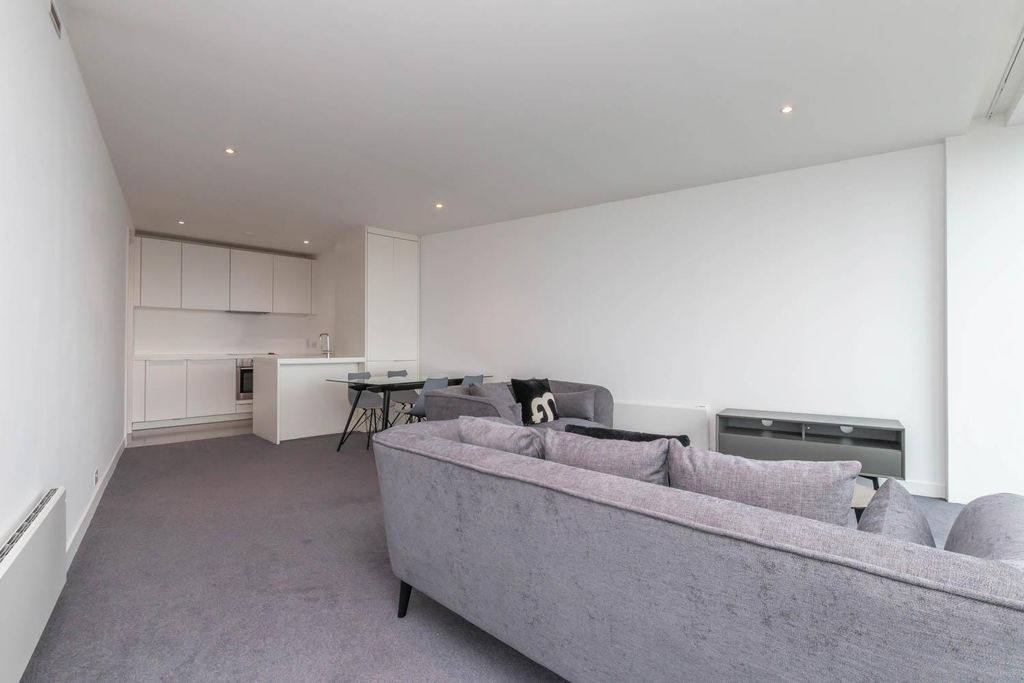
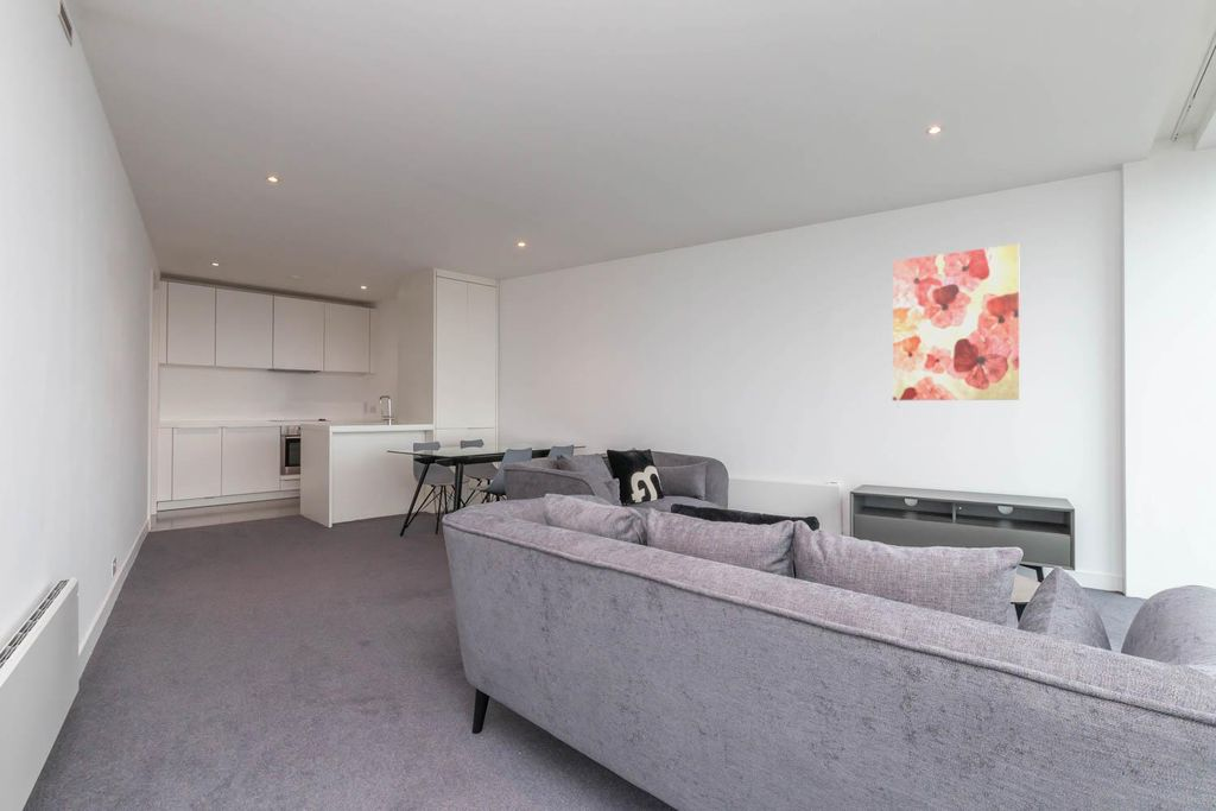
+ wall art [892,242,1021,401]
